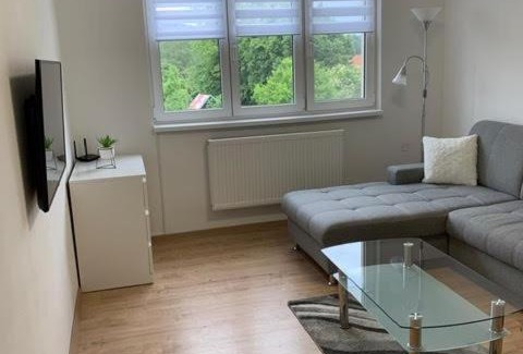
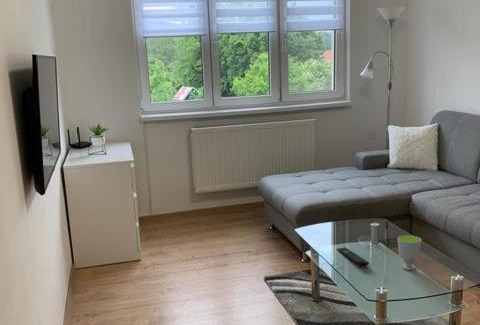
+ cup [396,234,423,271]
+ remote control [336,246,370,267]
